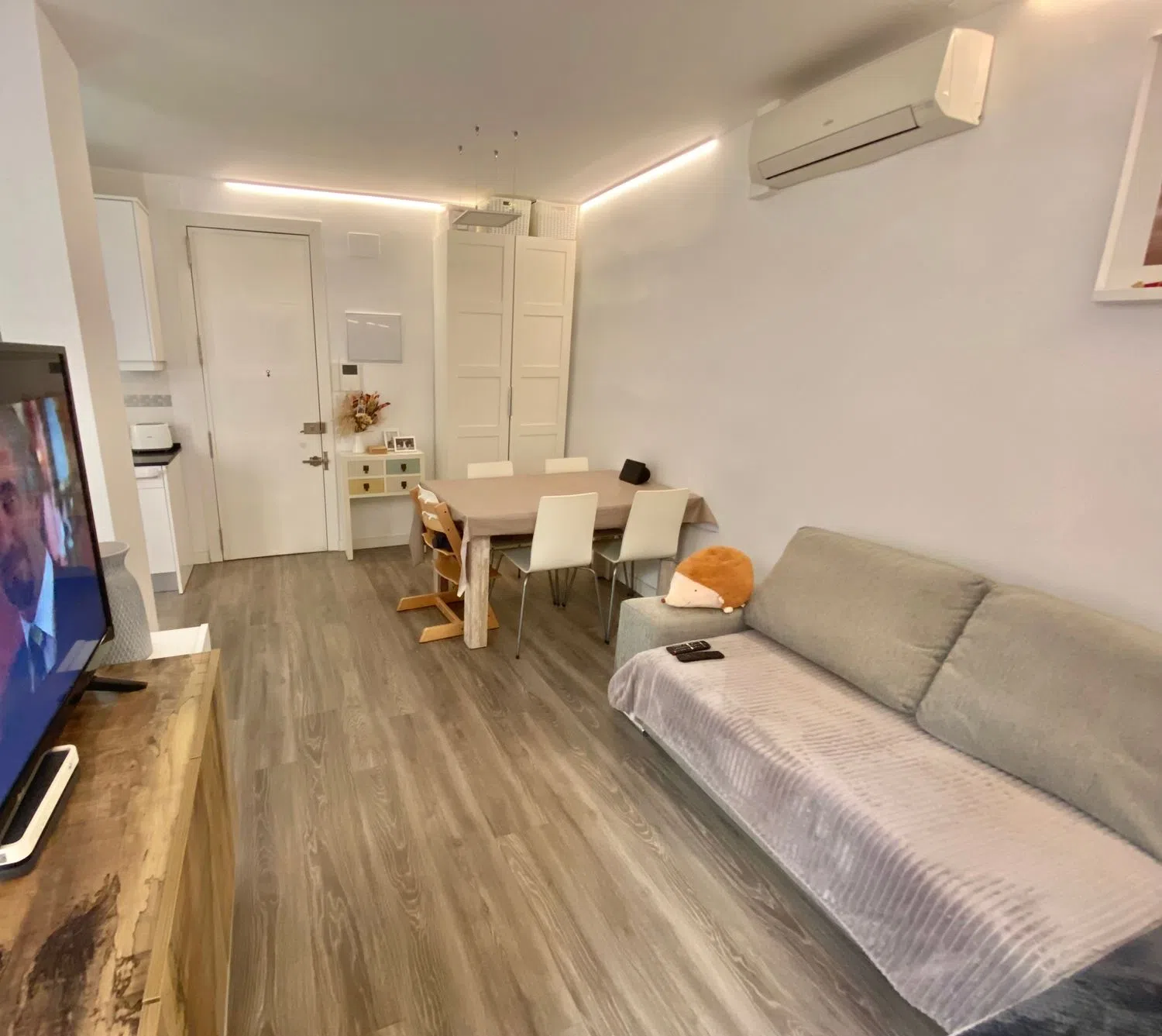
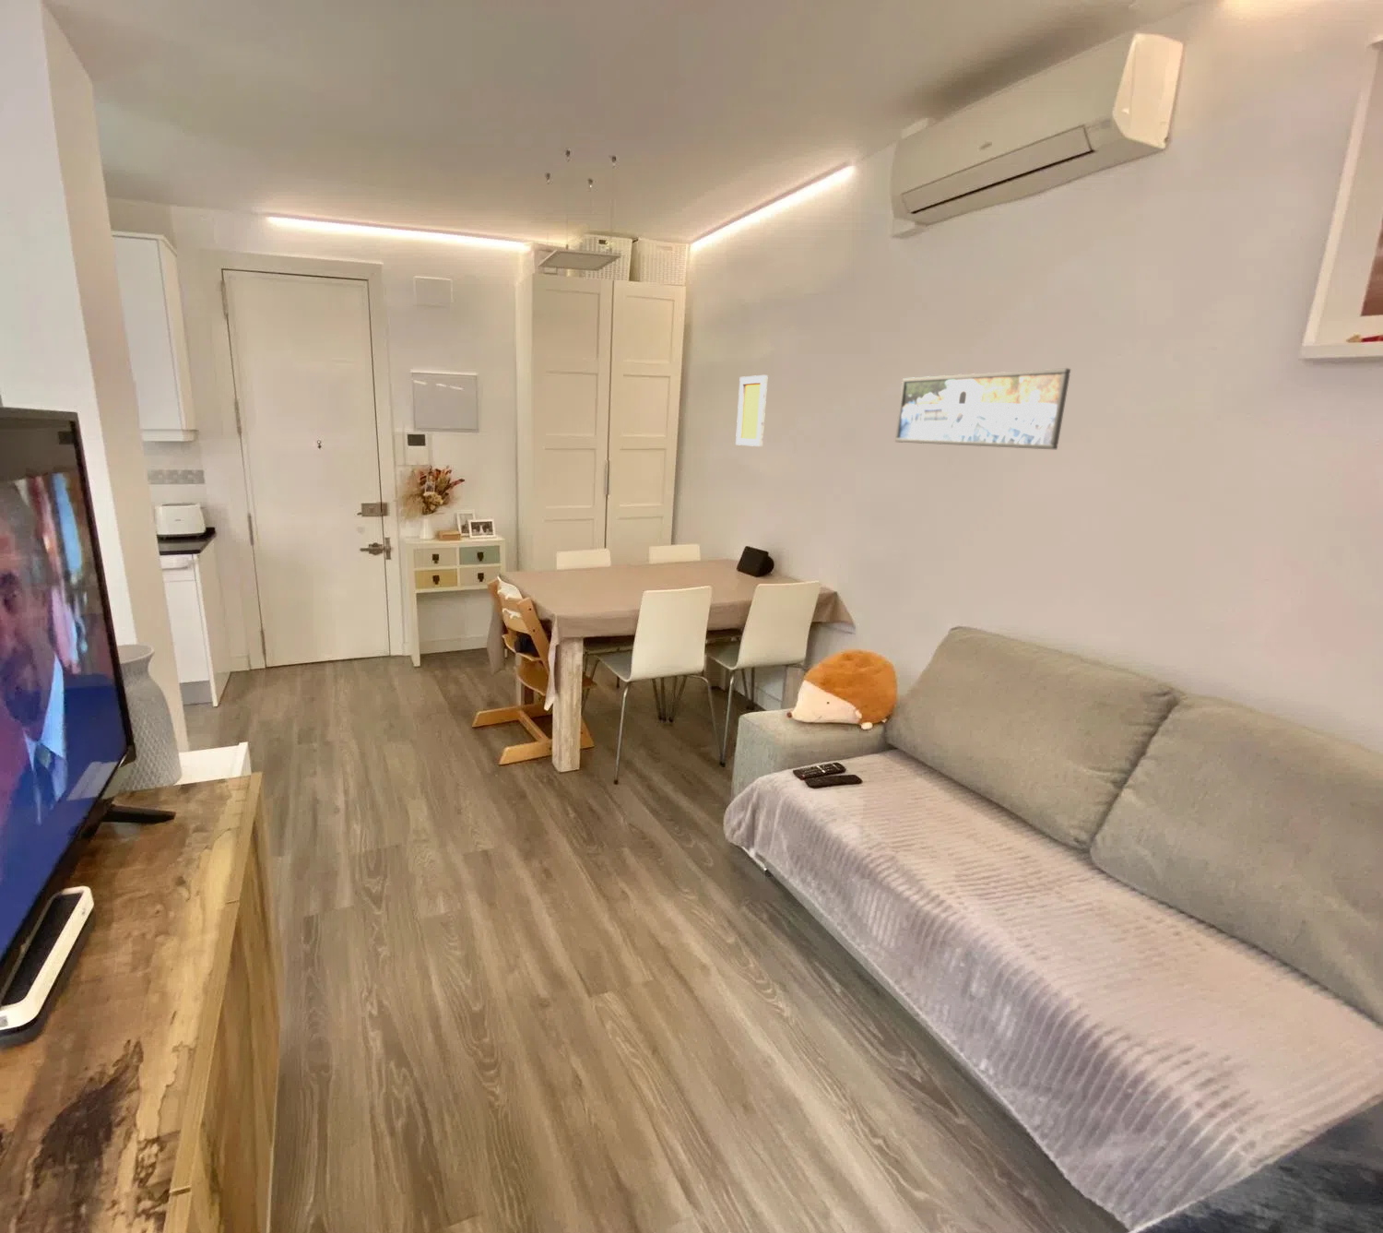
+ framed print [894,367,1071,450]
+ wall art [734,375,769,447]
